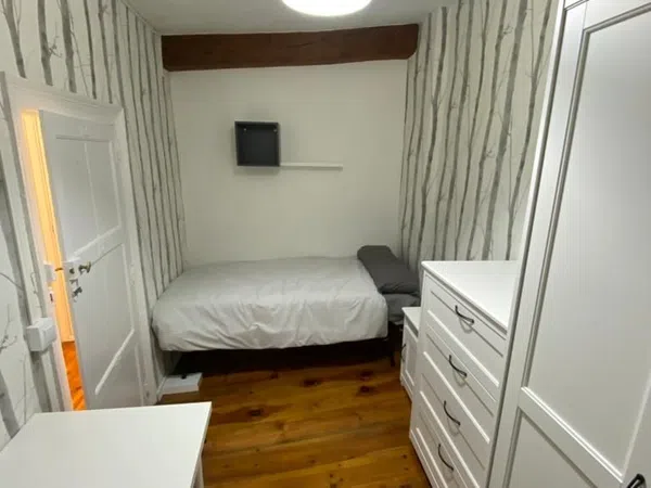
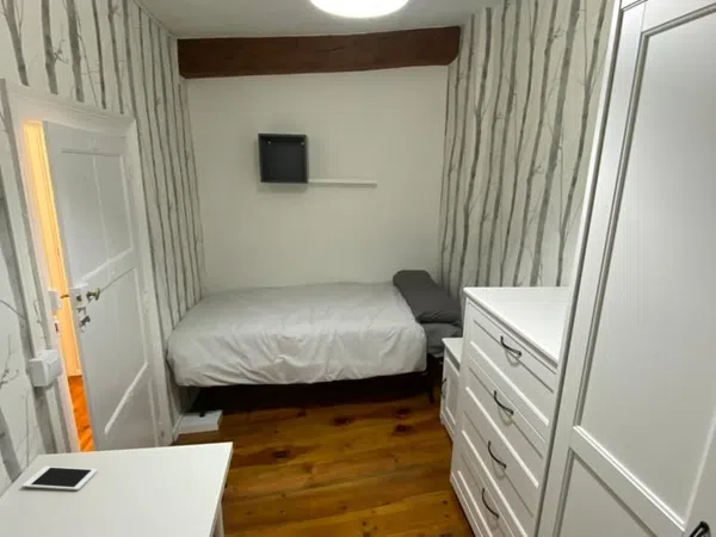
+ cell phone [21,465,99,492]
